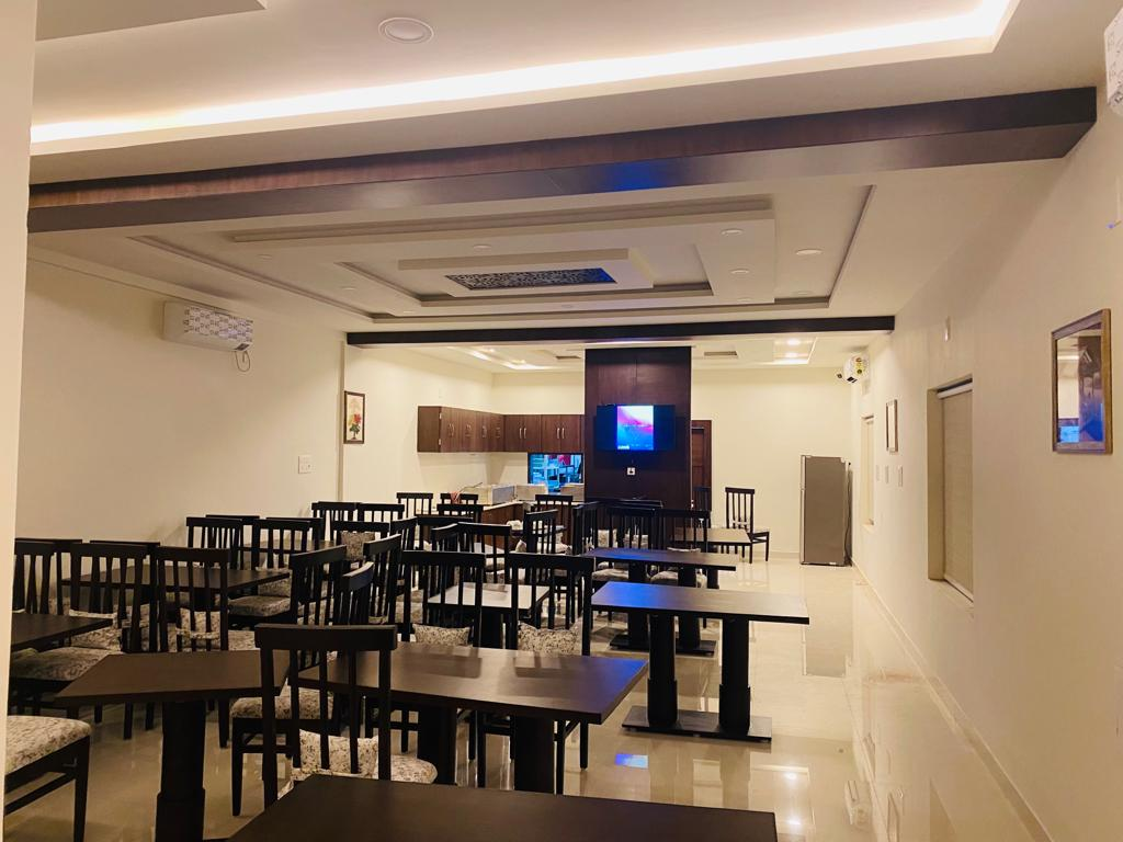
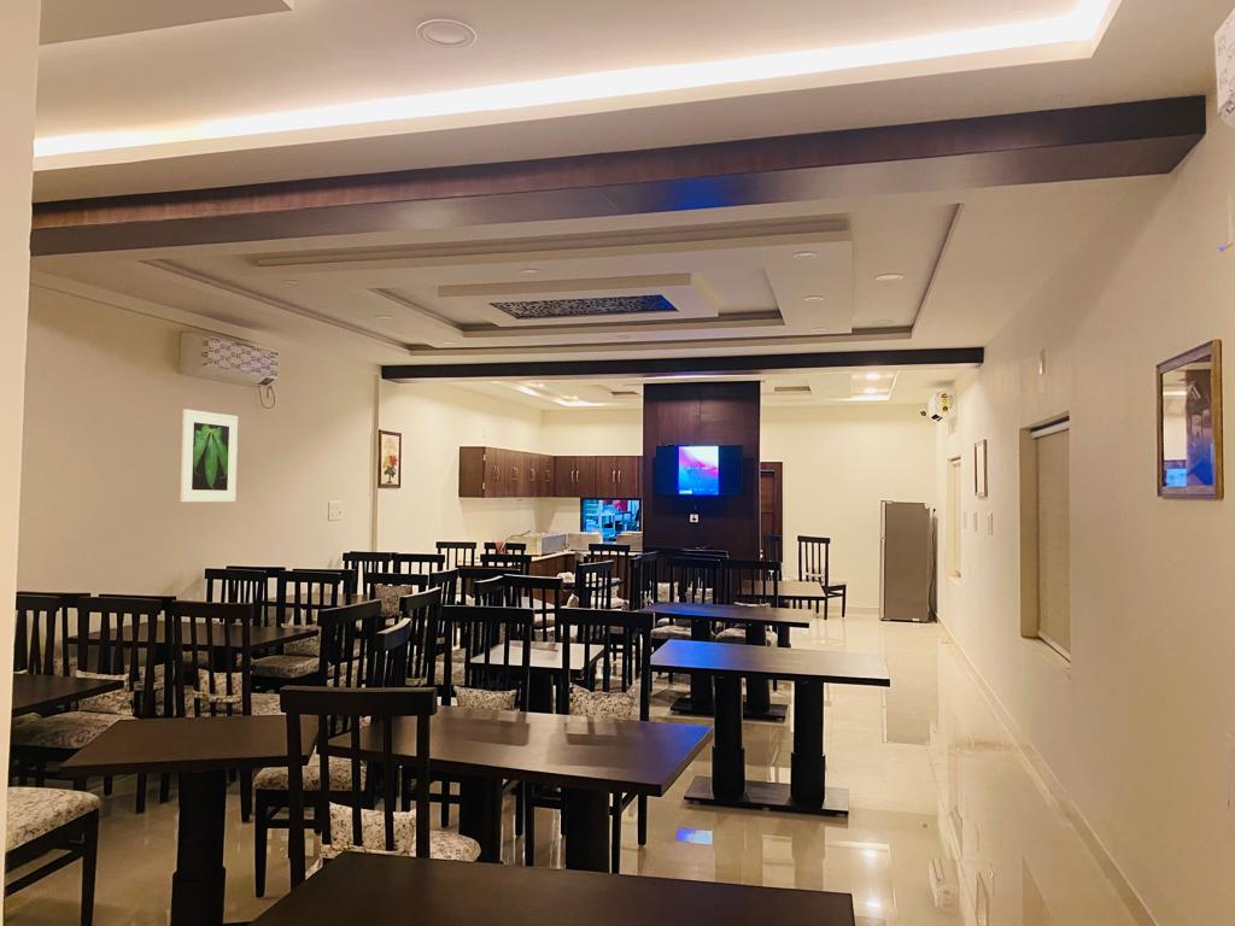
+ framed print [180,409,239,503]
